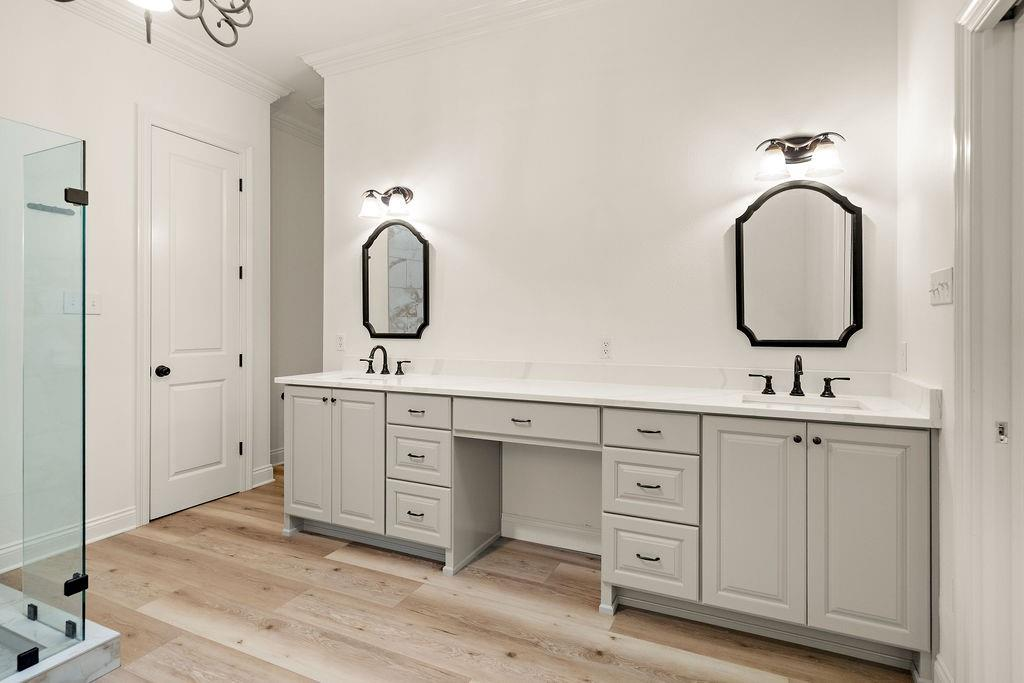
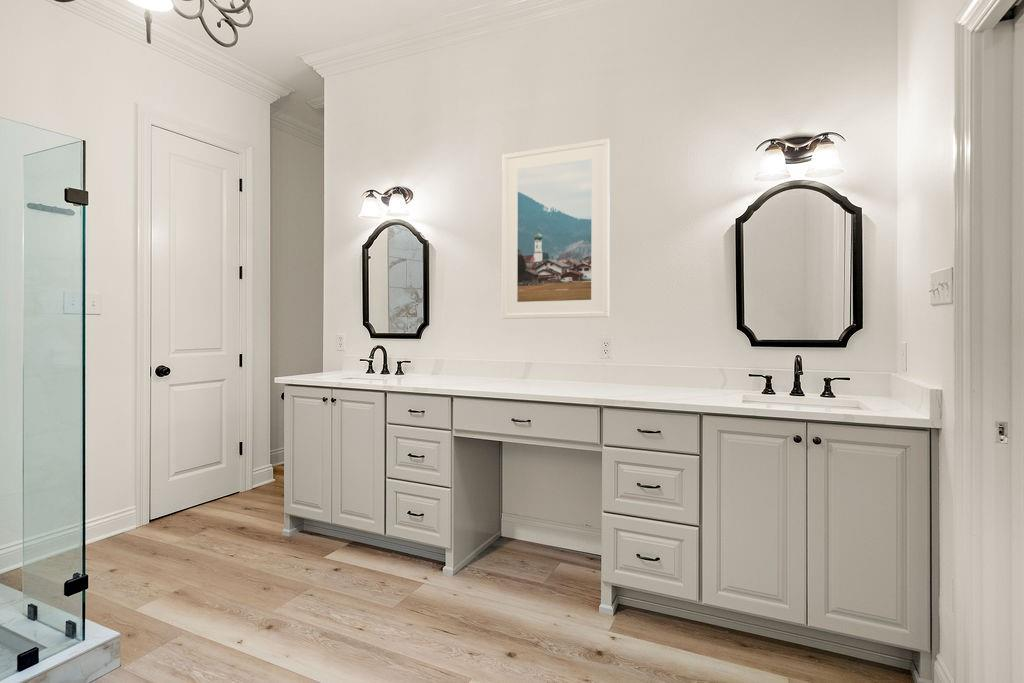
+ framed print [501,138,611,320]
